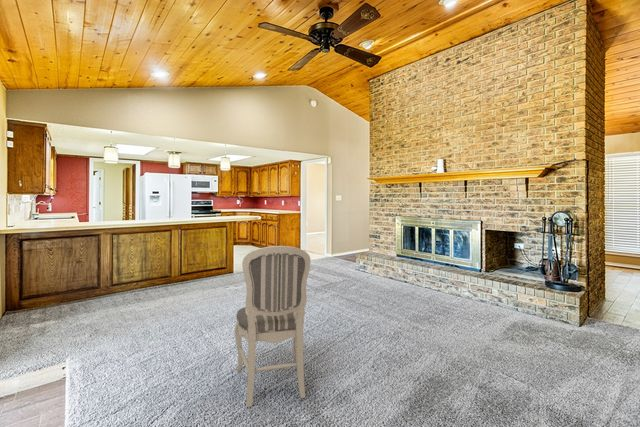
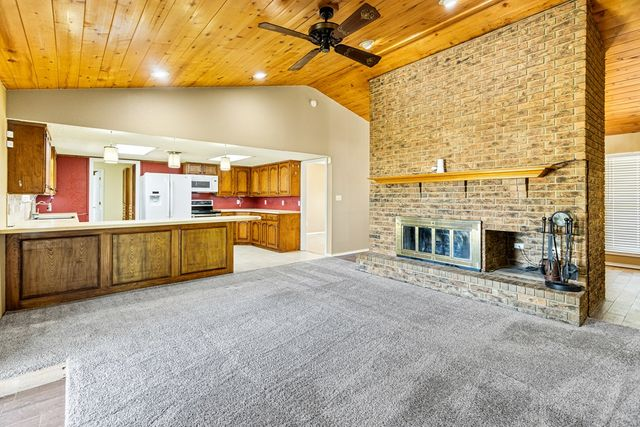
- dining chair [234,245,312,408]
